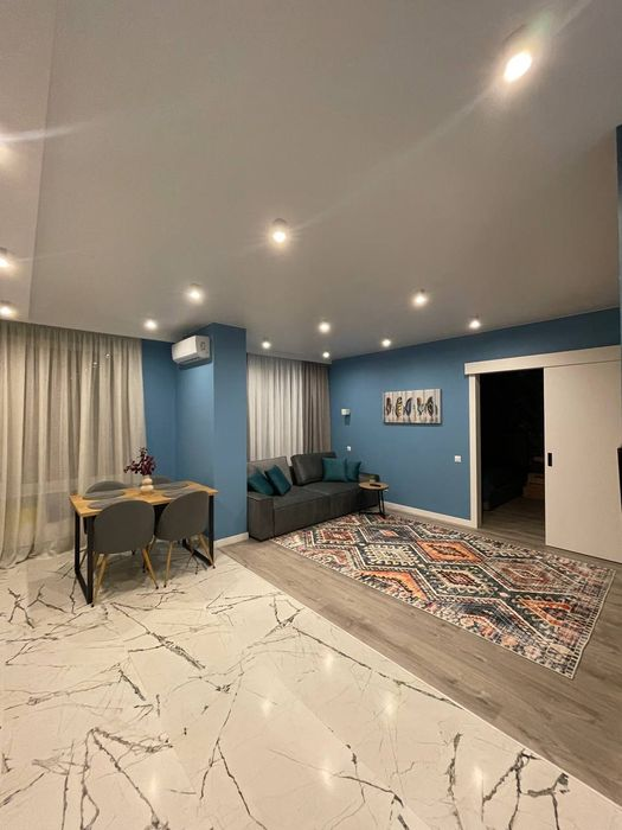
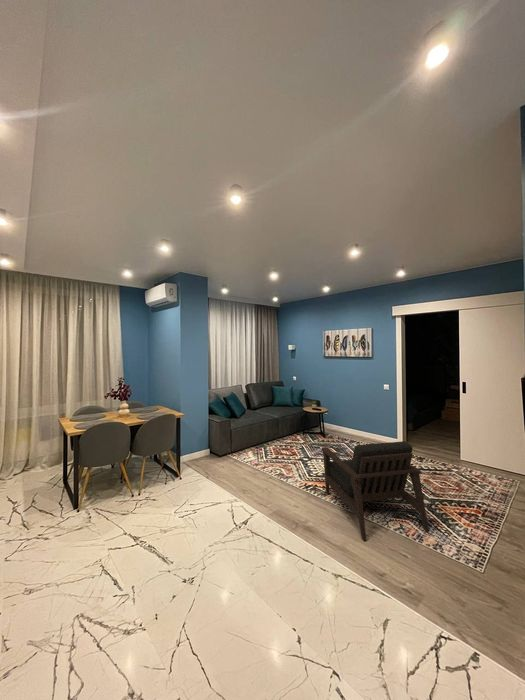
+ armchair [320,440,430,542]
